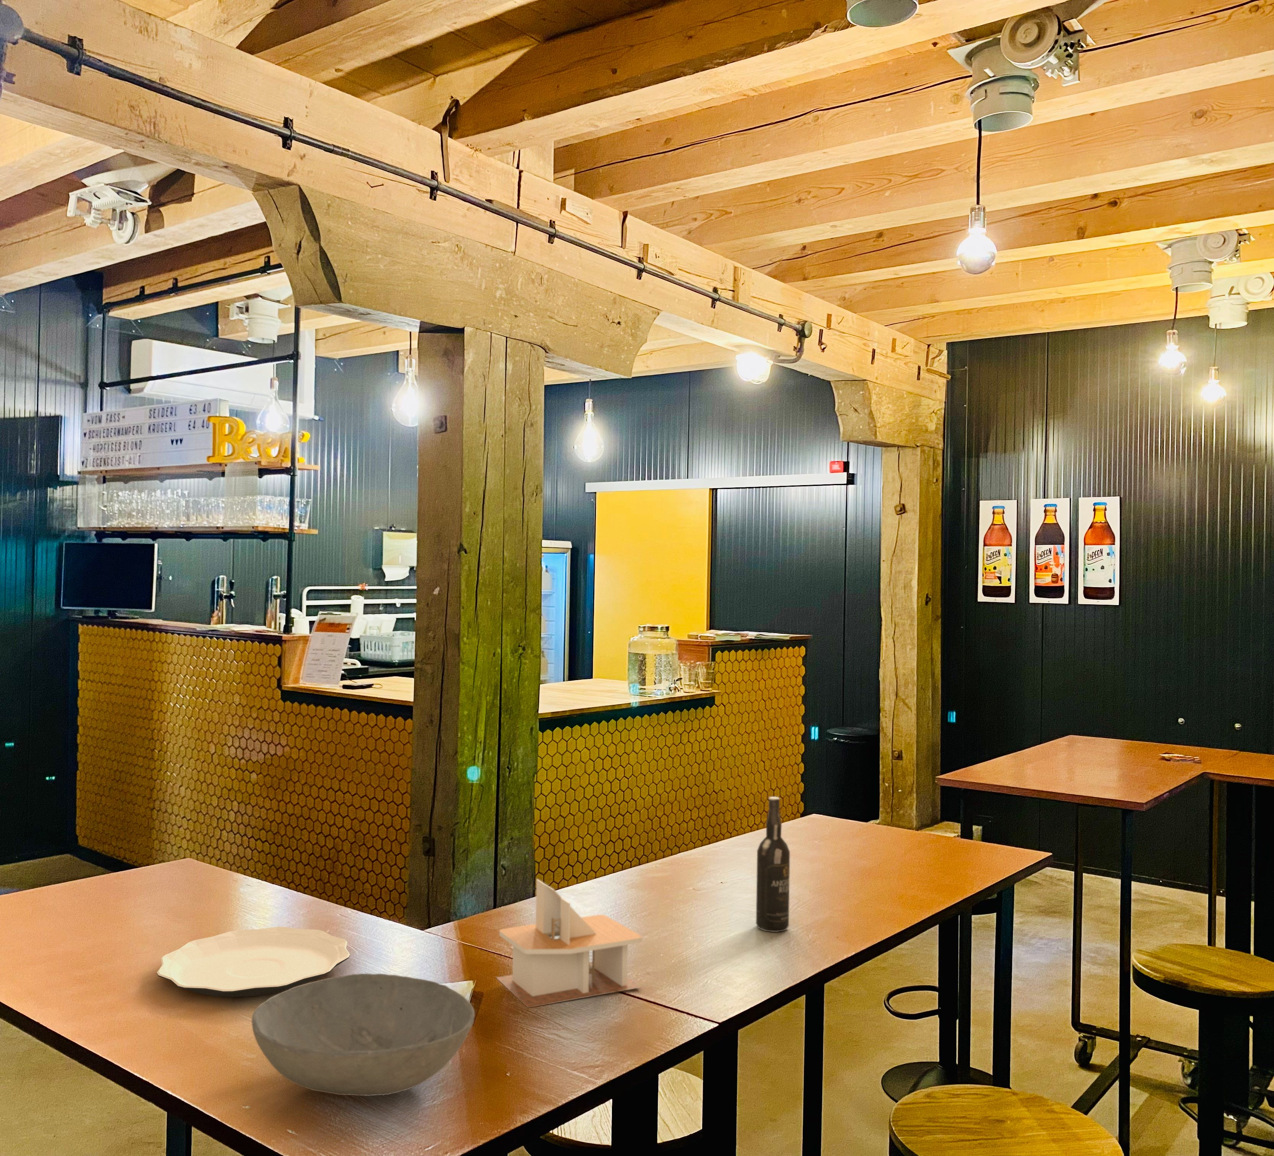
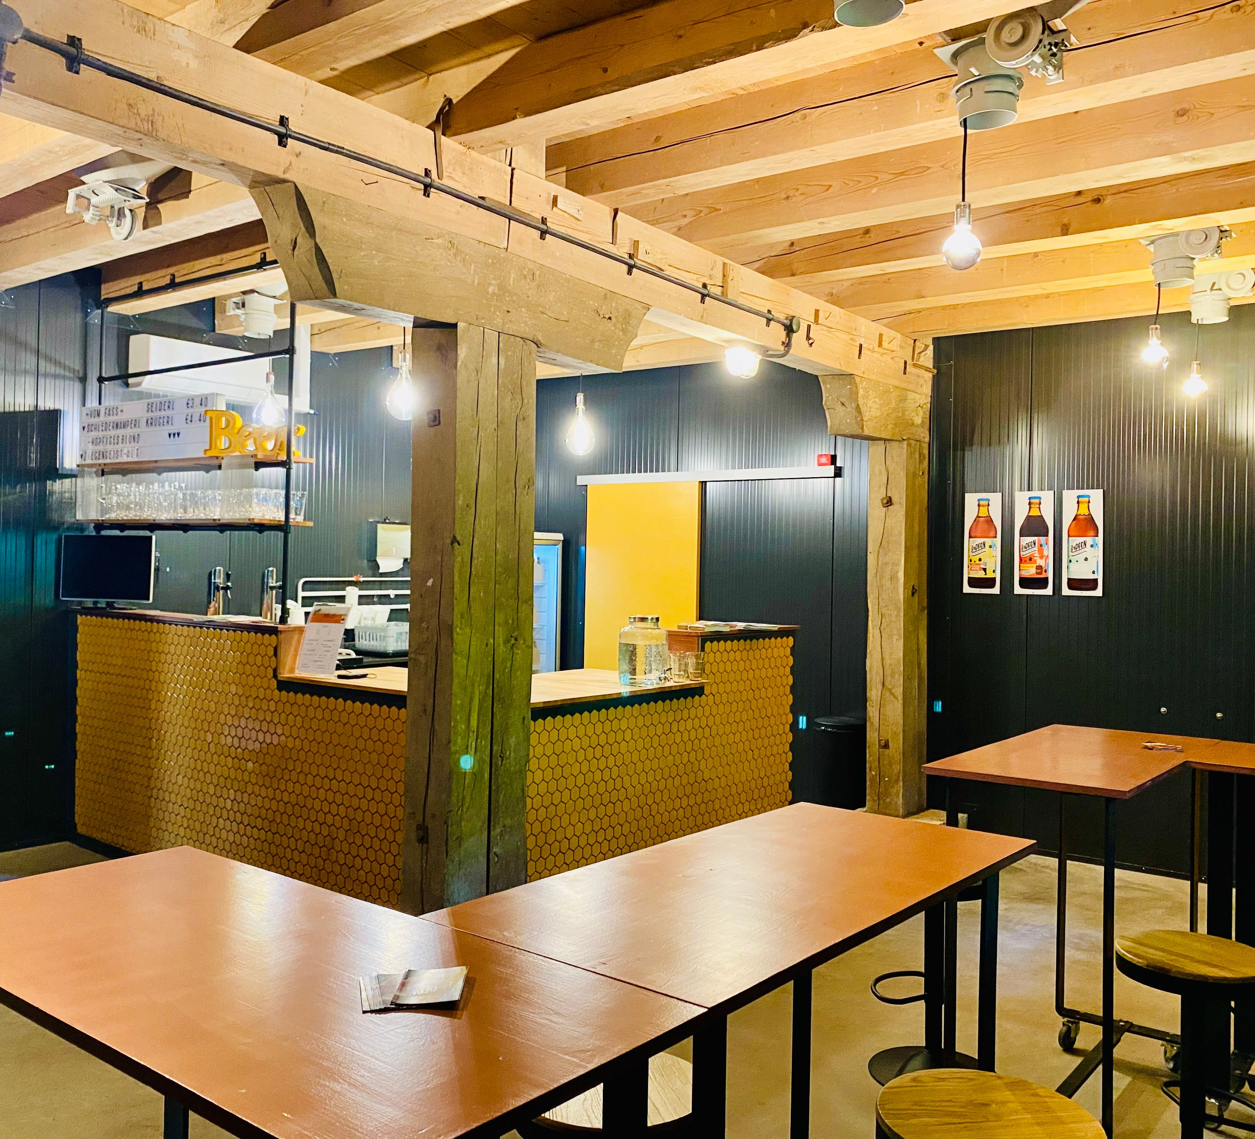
- wine bottle [756,797,790,932]
- plate [156,926,351,997]
- napkin holder [496,879,643,1008]
- bowl [251,973,475,1096]
